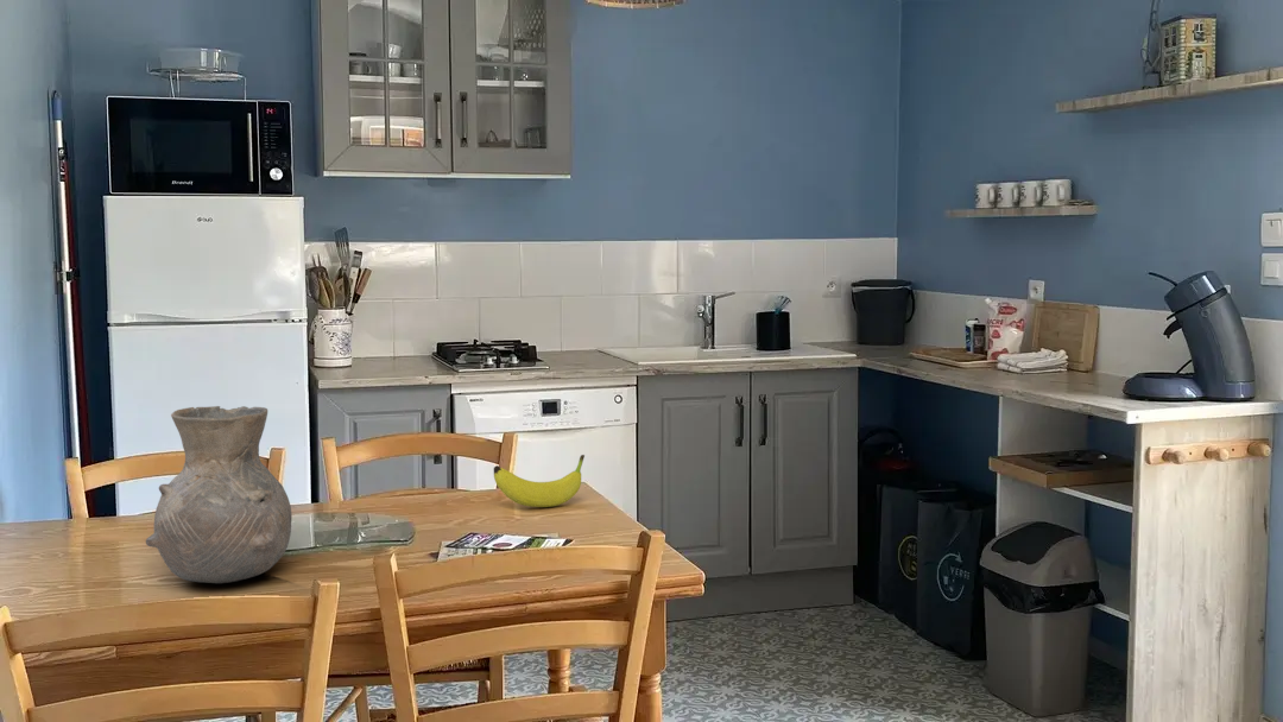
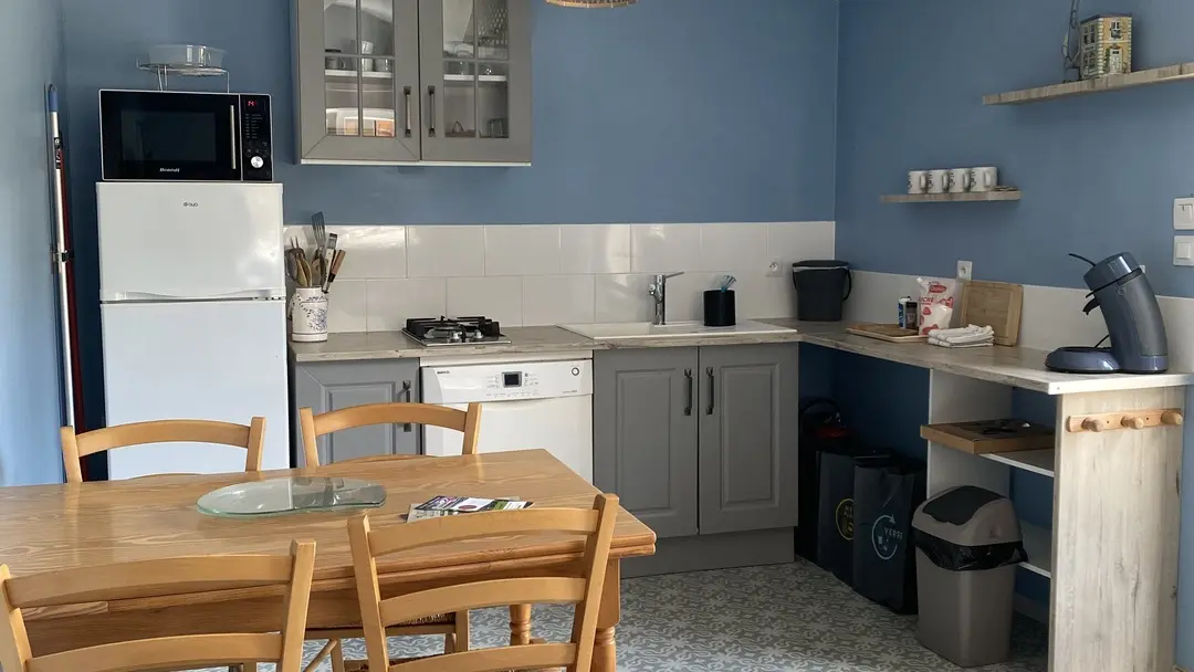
- vase [145,405,292,584]
- fruit [493,454,586,508]
